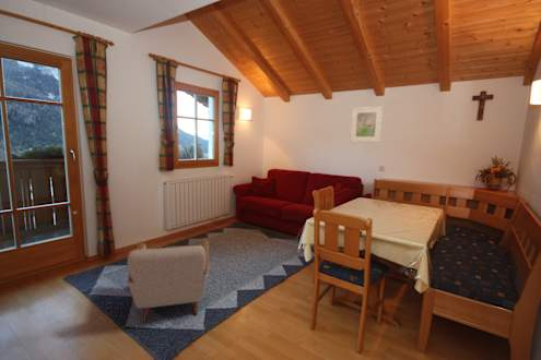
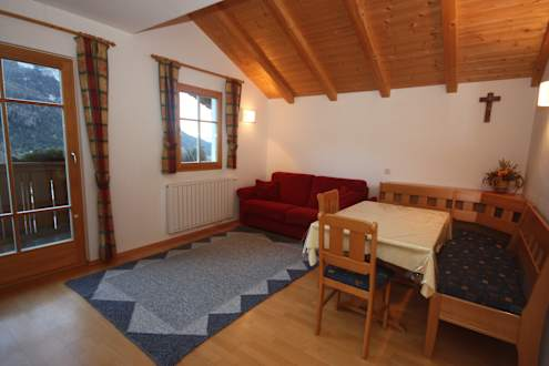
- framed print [350,106,384,143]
- armchair [127,237,210,324]
